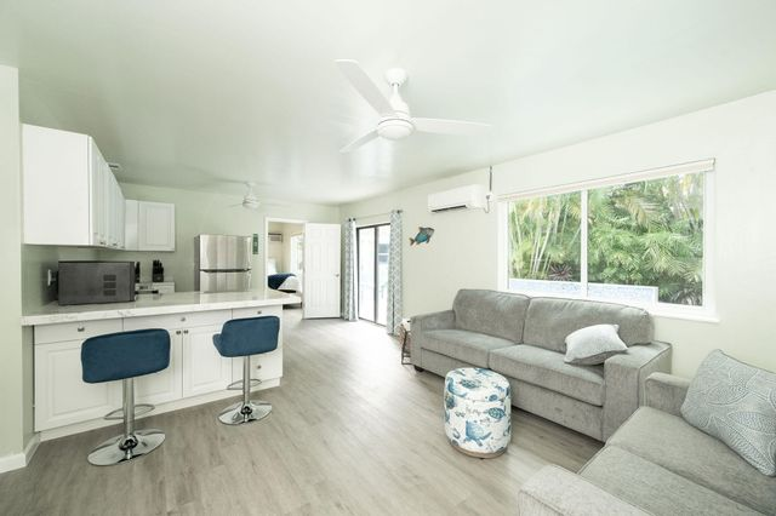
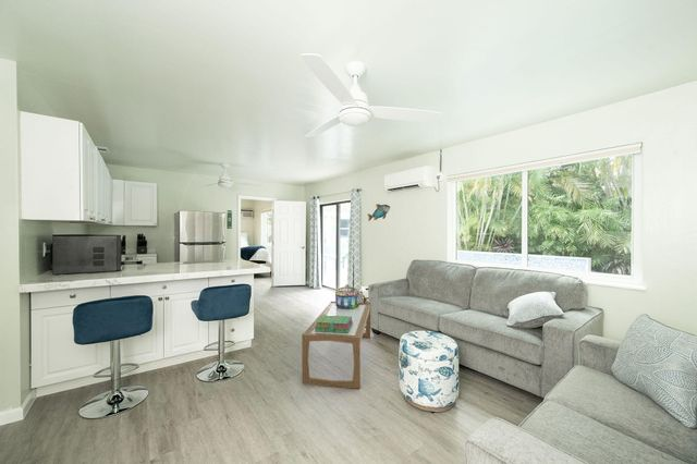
+ coffee table [301,301,371,390]
+ decorative box [334,283,360,308]
+ stack of books [315,315,353,333]
